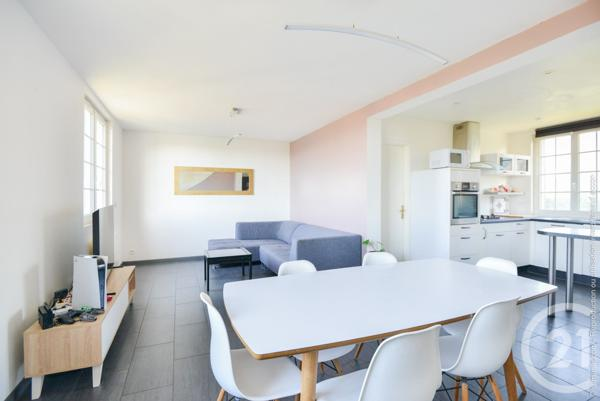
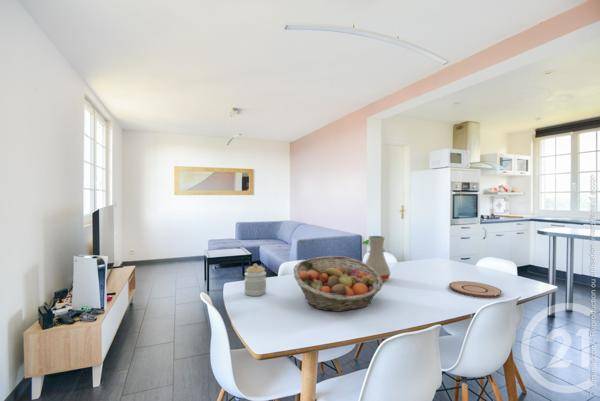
+ plate [448,280,503,298]
+ fruit basket [293,255,384,313]
+ vase [365,235,391,282]
+ jar [244,263,267,297]
